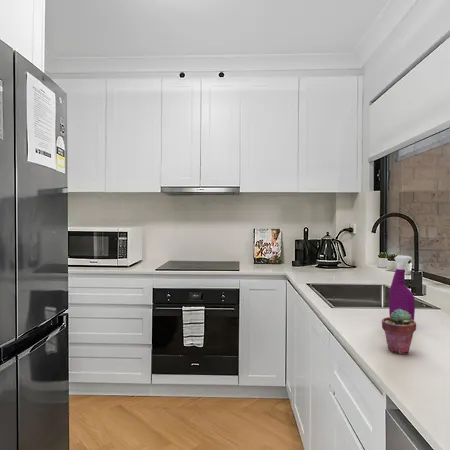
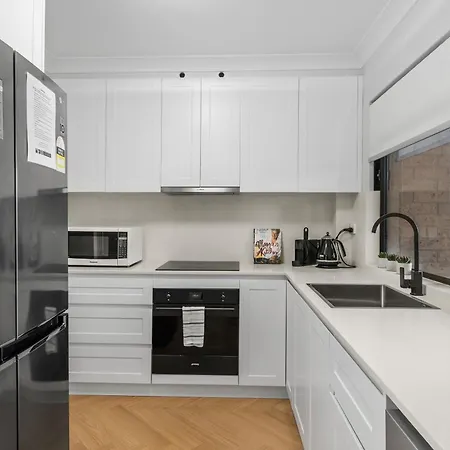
- potted succulent [381,309,417,355]
- spray bottle [388,254,416,321]
